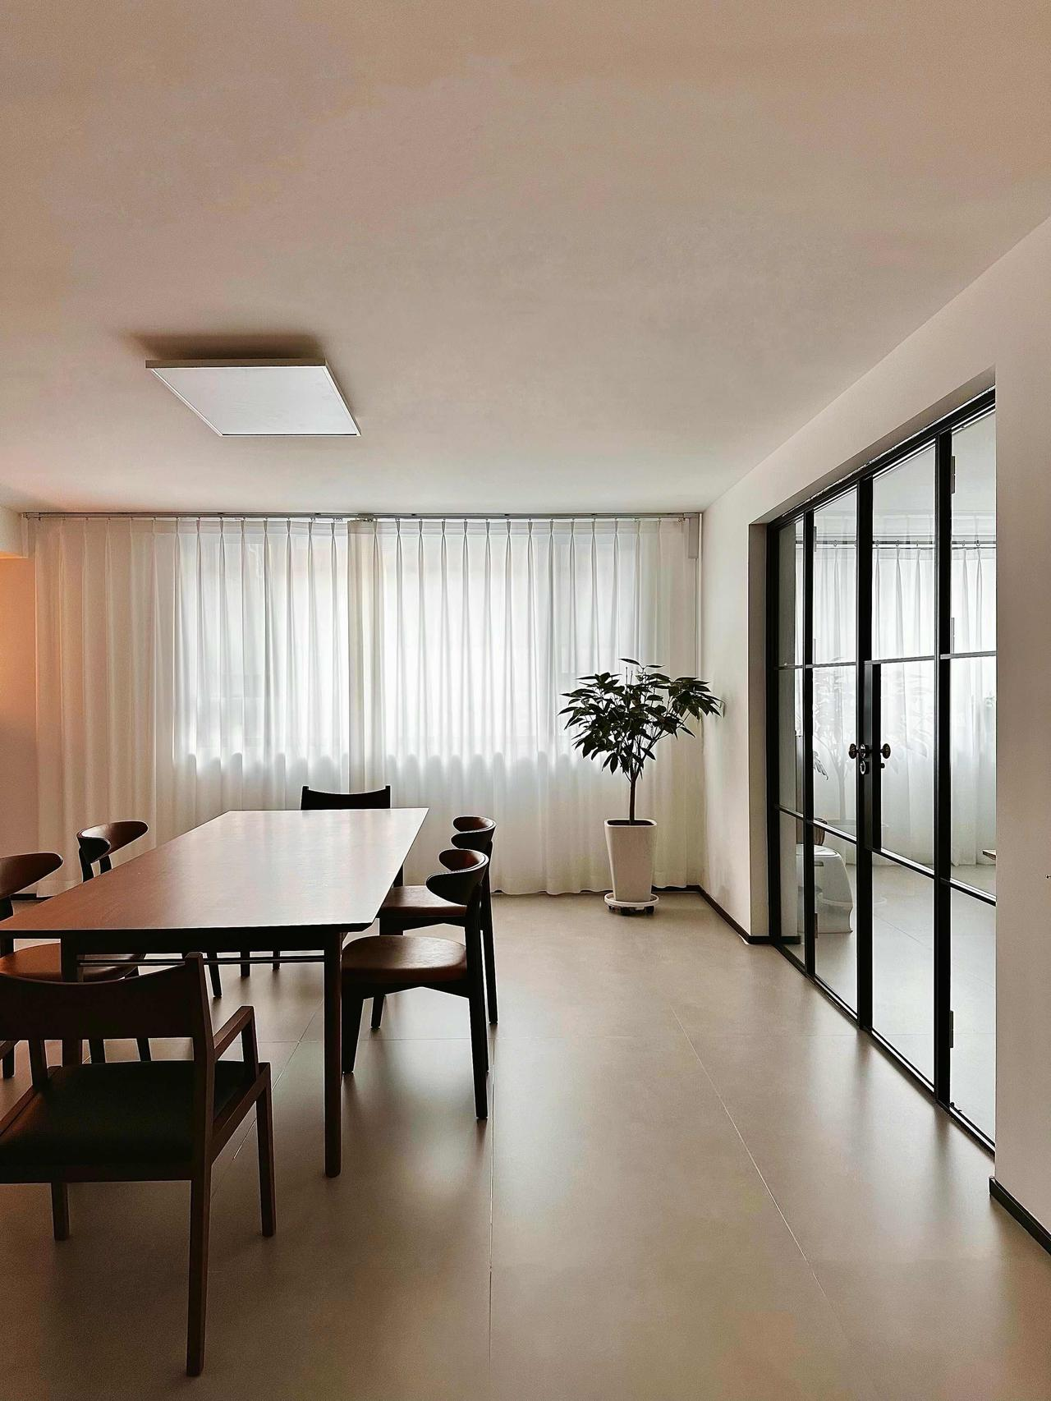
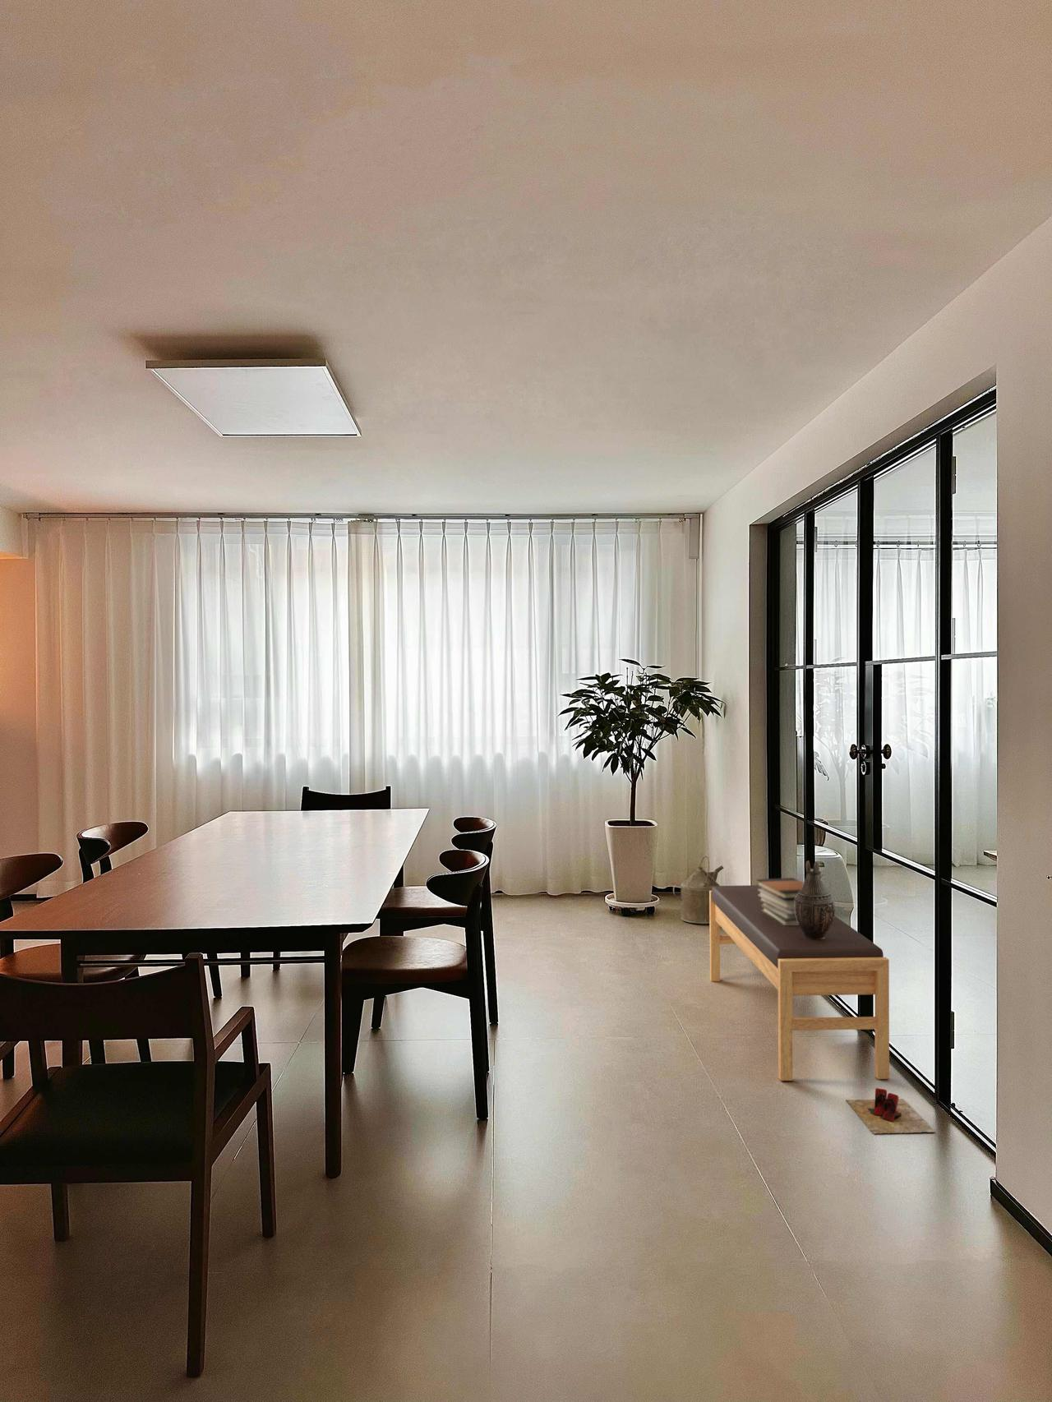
+ slippers [845,1087,935,1135]
+ book stack [756,877,803,926]
+ decorative vase [795,860,835,940]
+ bench [708,884,890,1082]
+ watering can [672,855,724,925]
